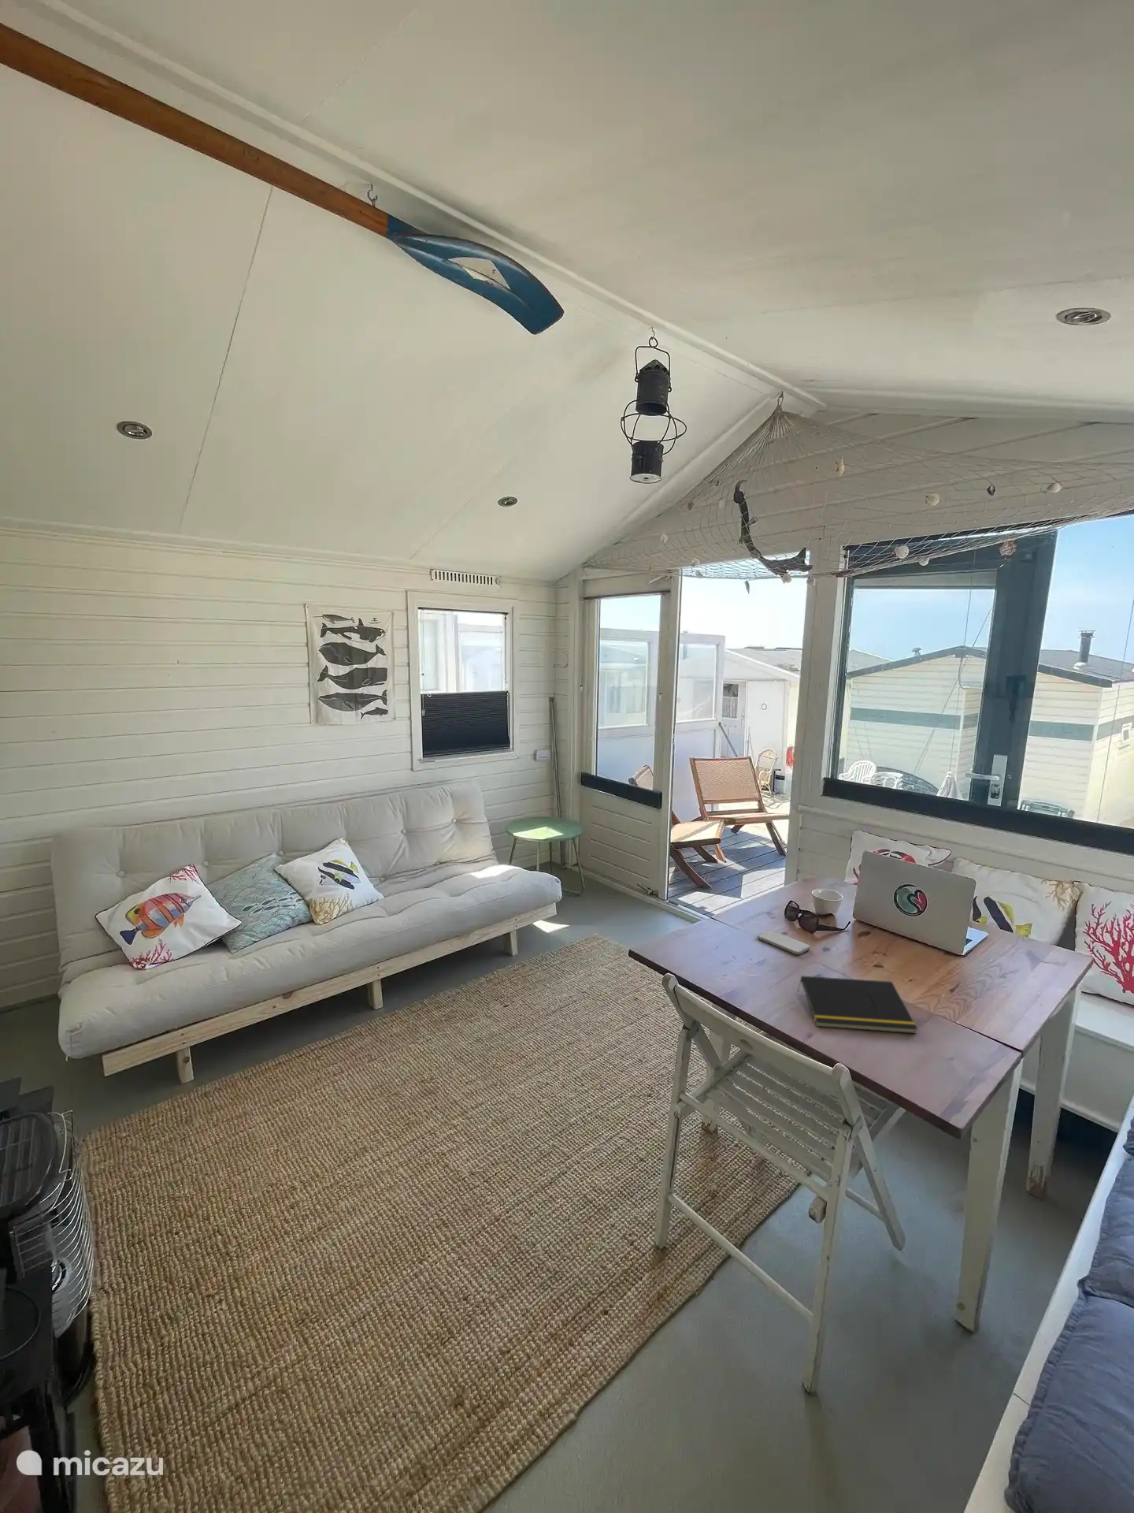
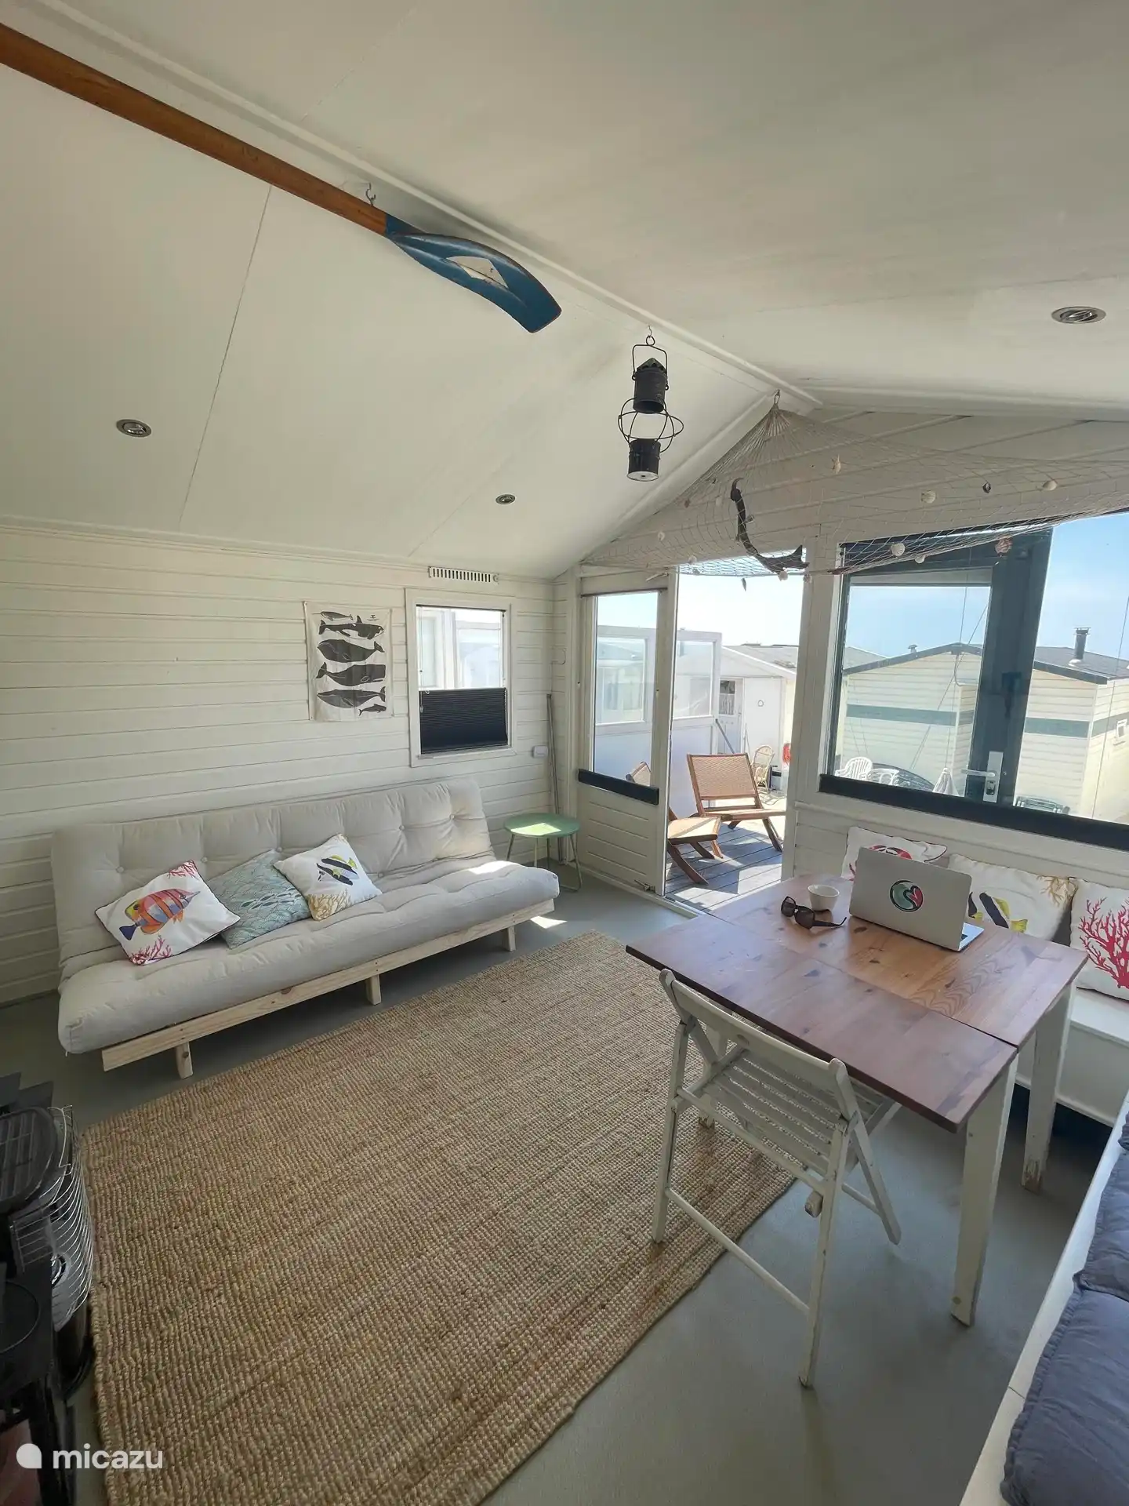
- notepad [797,975,918,1034]
- smartphone [756,929,811,955]
